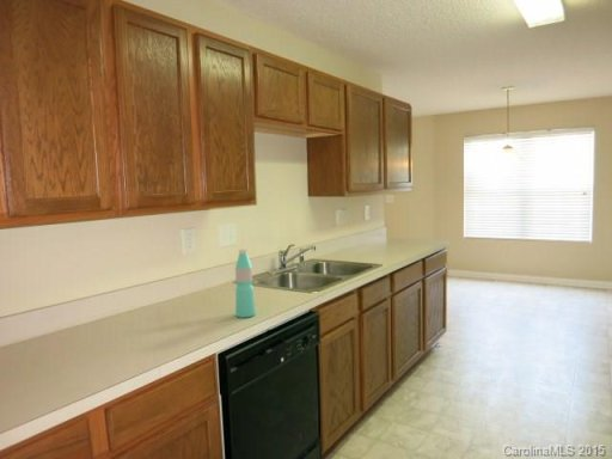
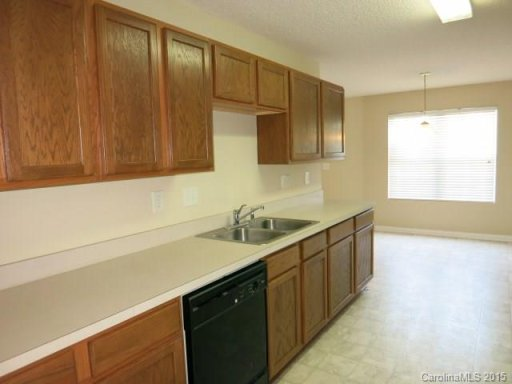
- water bottle [234,249,257,318]
